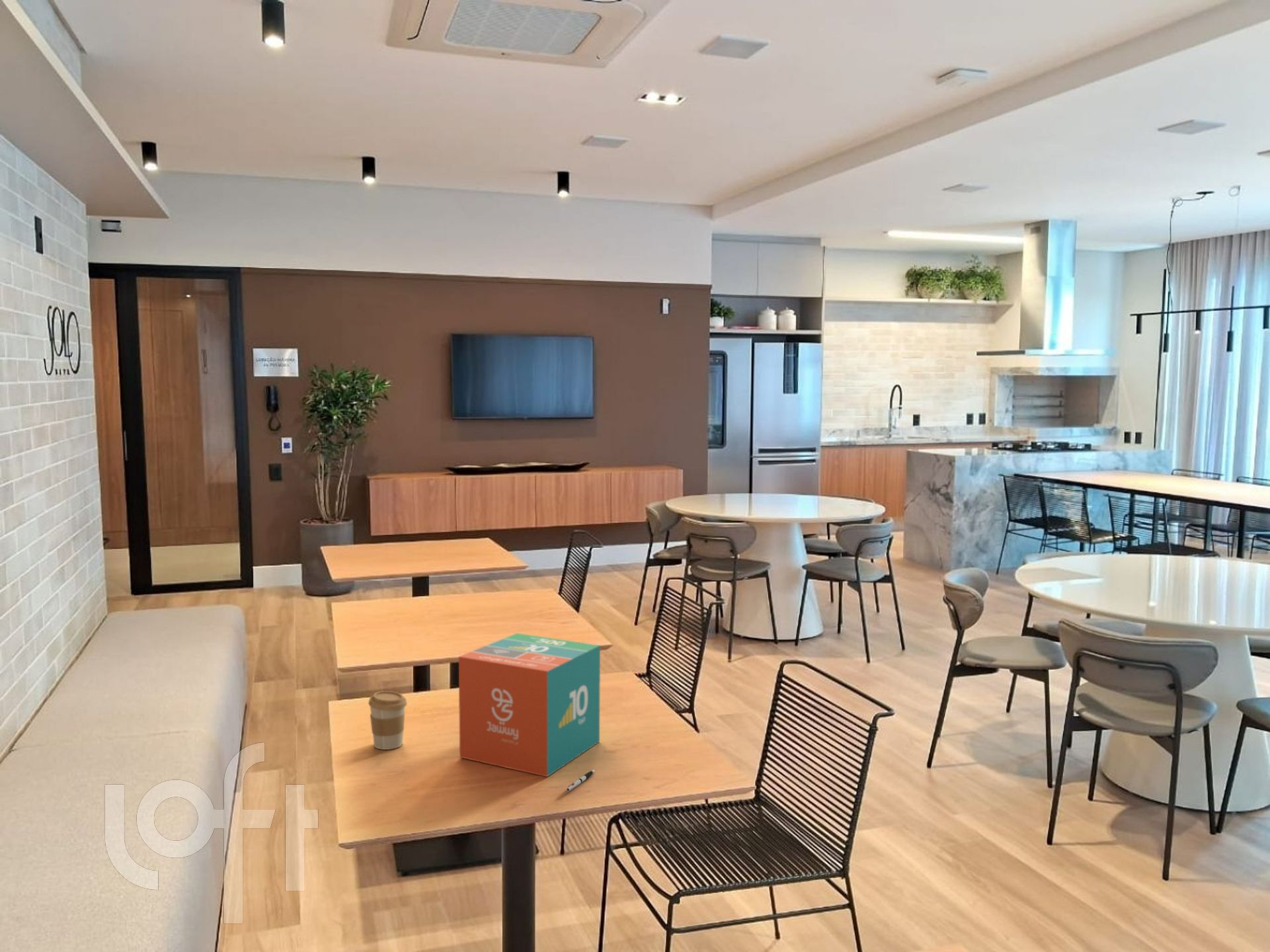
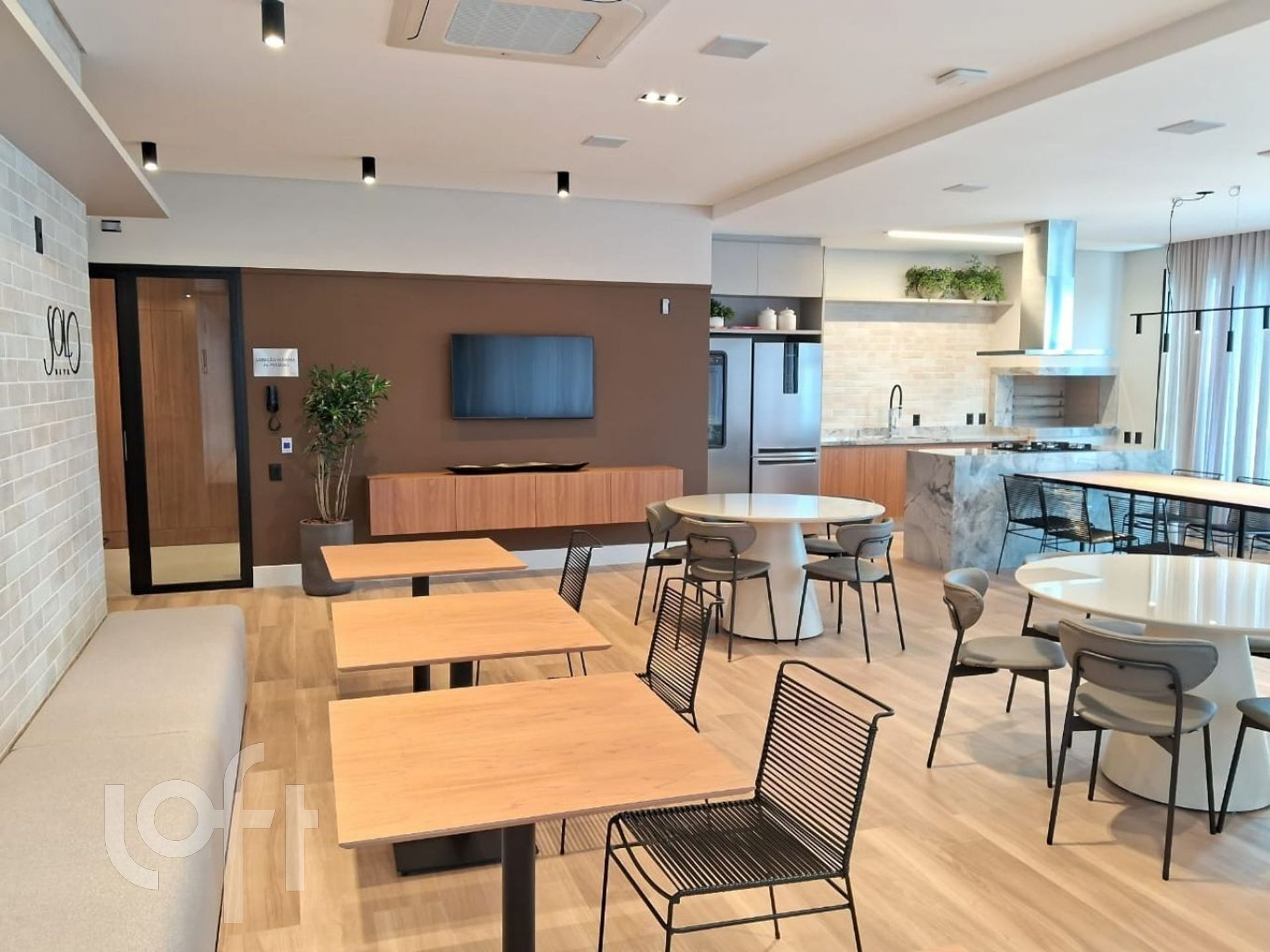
- coffee cup [368,690,408,750]
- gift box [458,633,601,777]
- pen [566,770,596,792]
